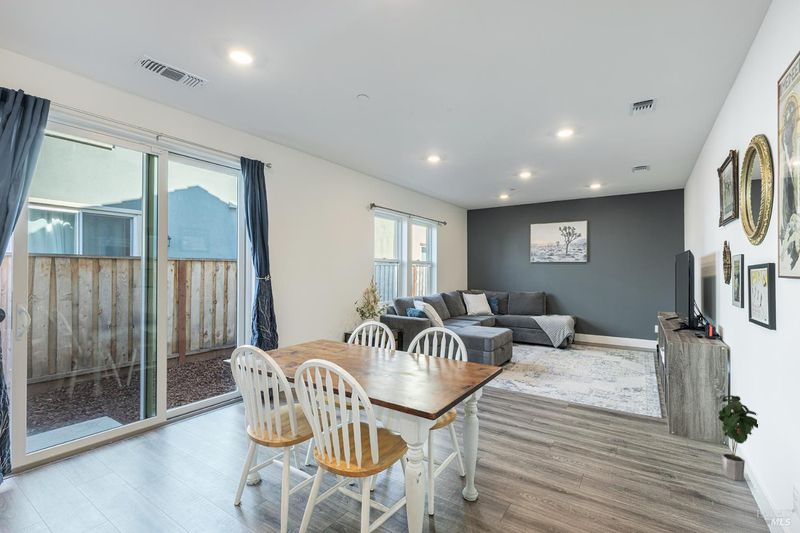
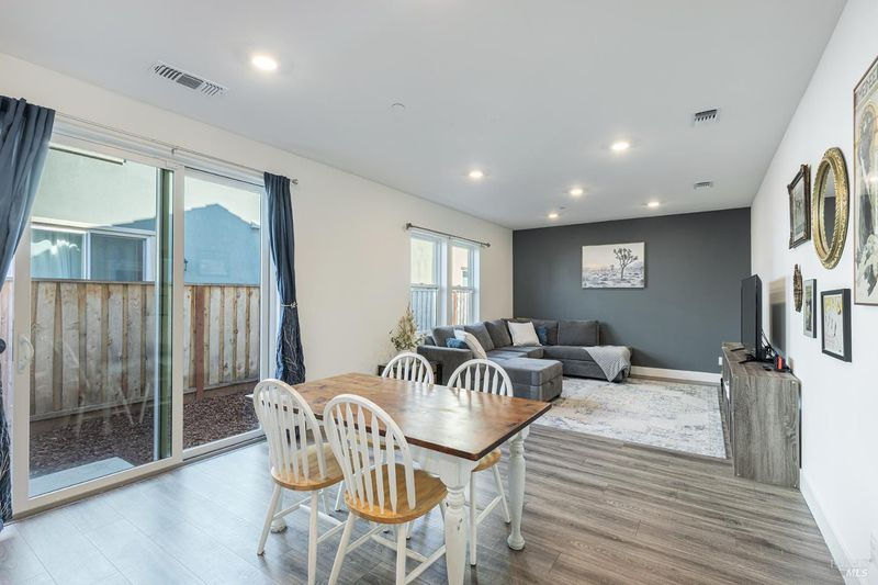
- potted plant [718,394,759,482]
